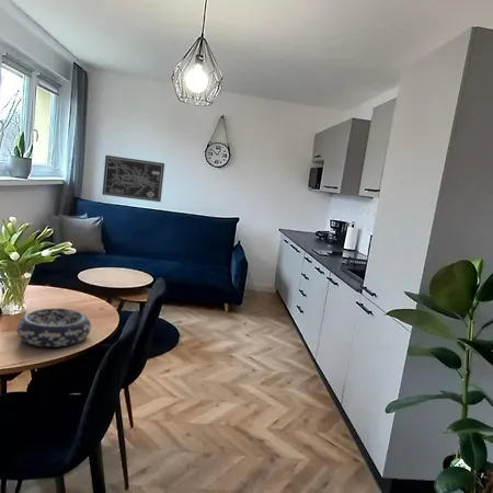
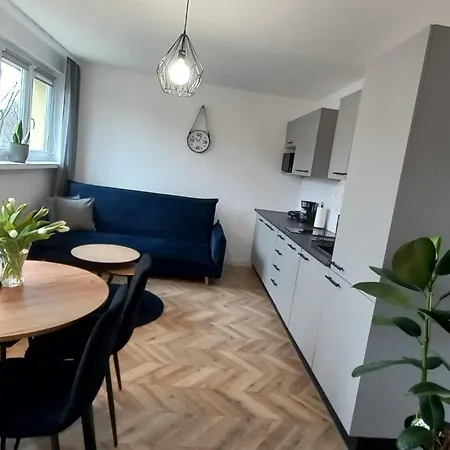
- wall art [101,154,165,203]
- decorative bowl [15,307,92,348]
